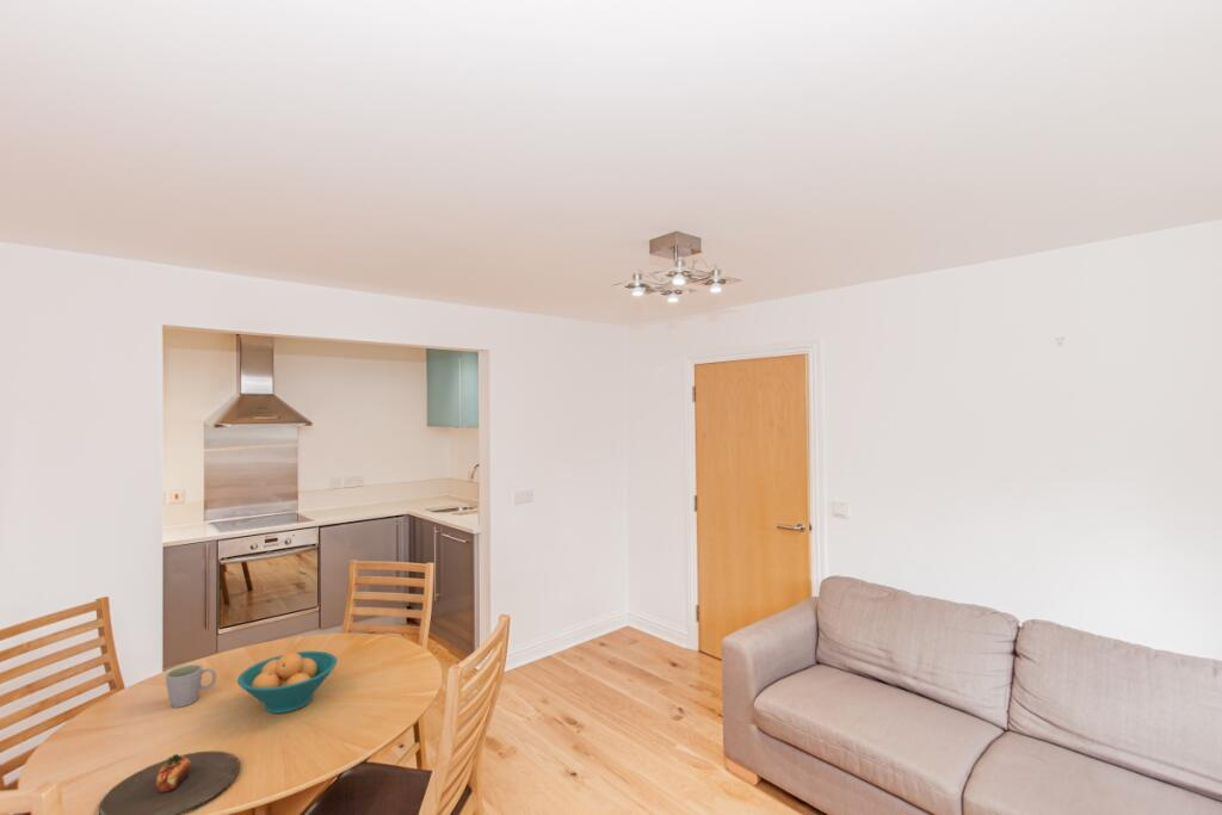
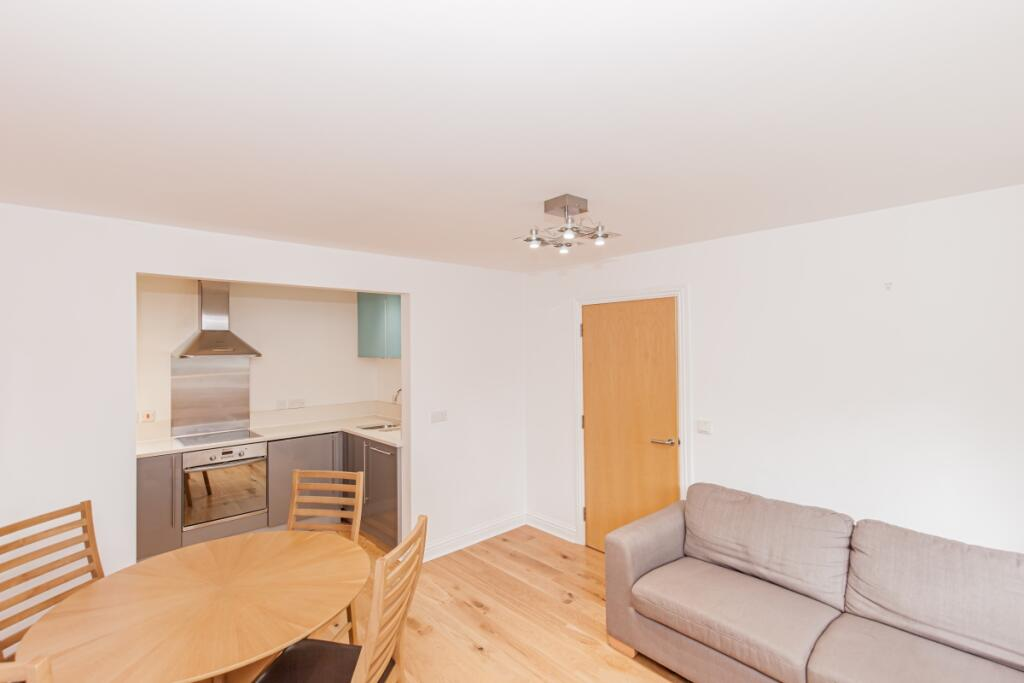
- plate [98,751,241,815]
- mug [165,663,217,709]
- fruit bowl [236,650,339,715]
